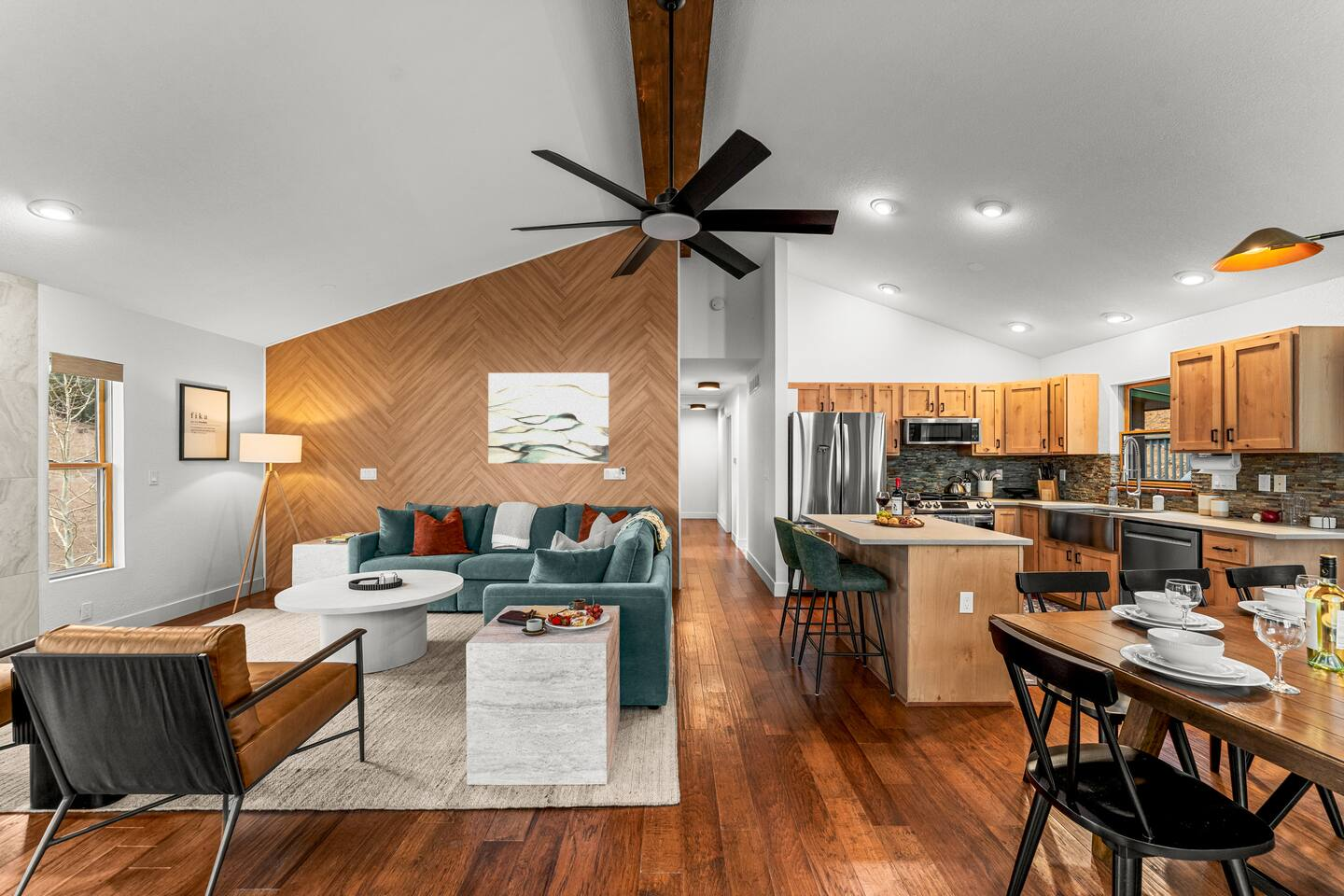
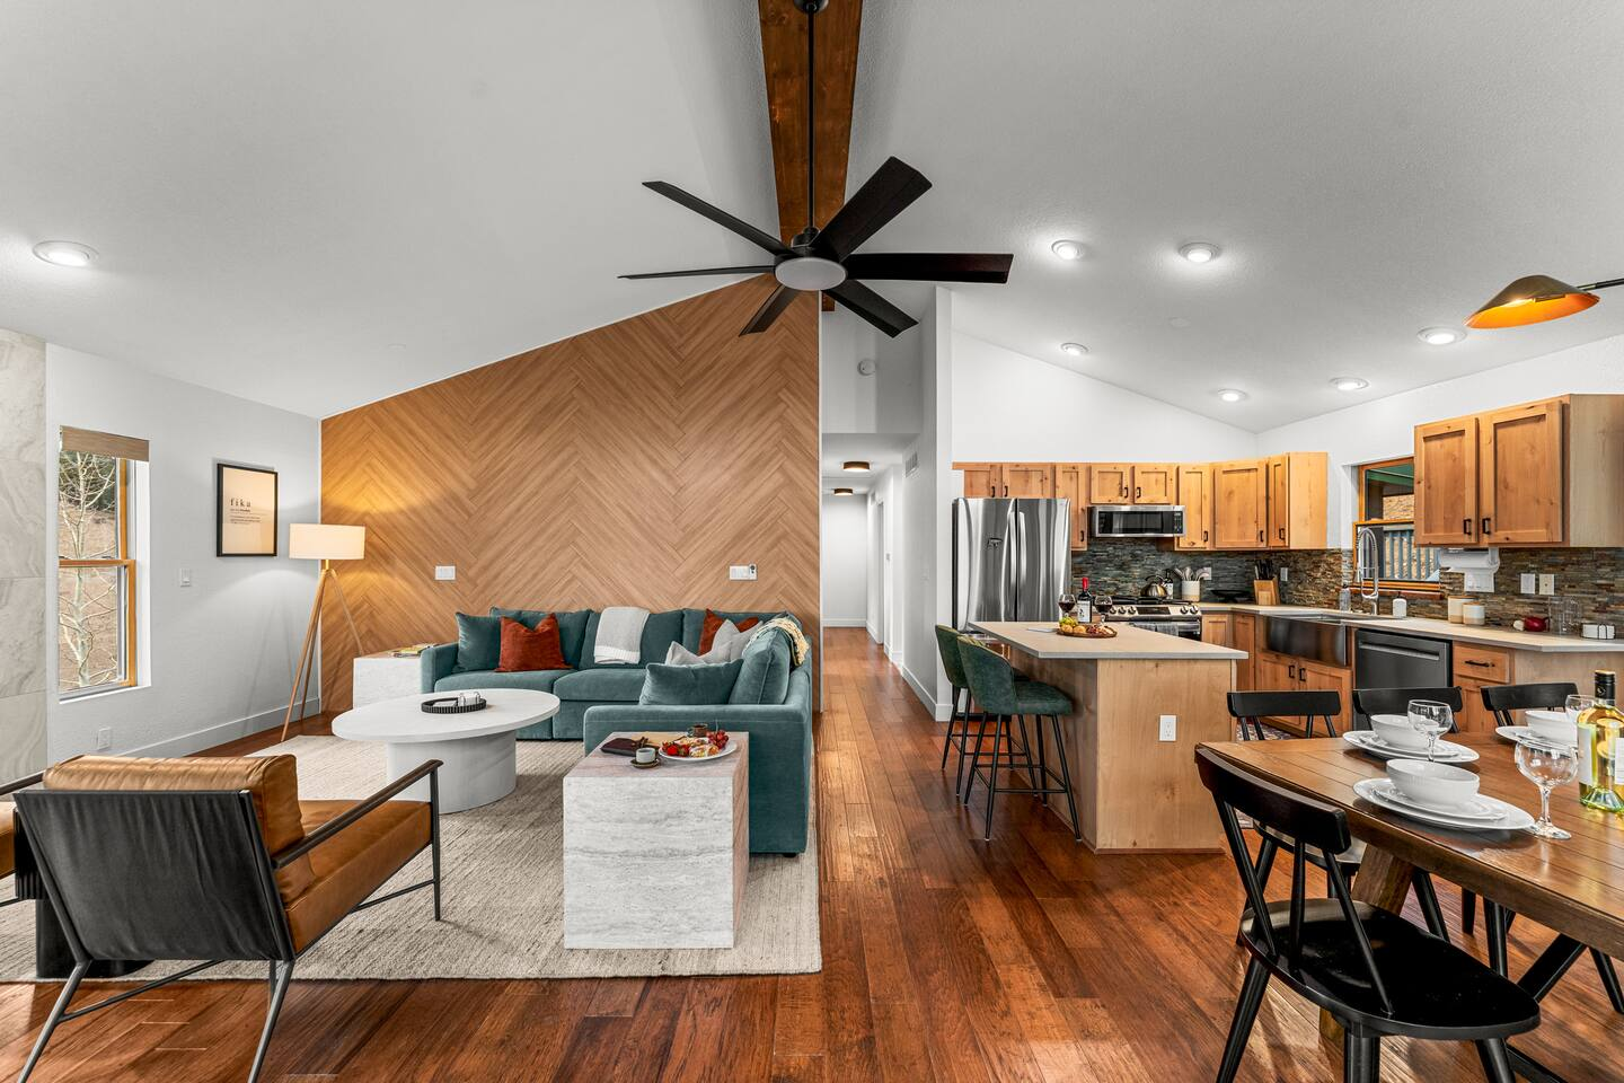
- wall art [487,371,609,465]
